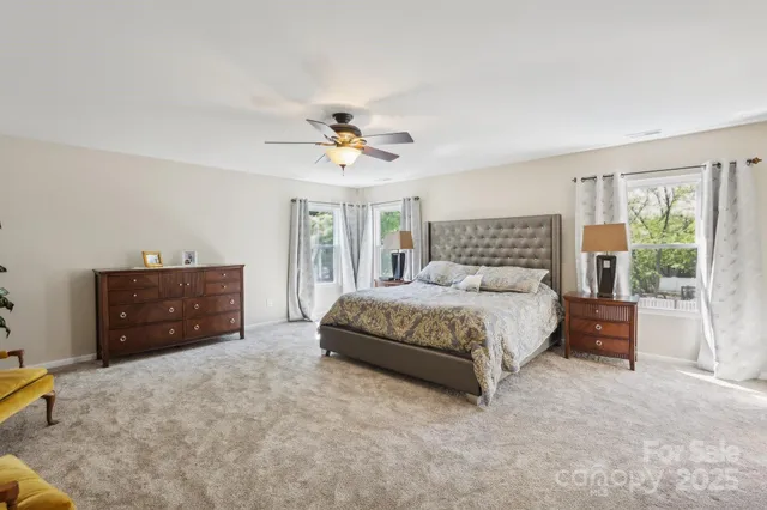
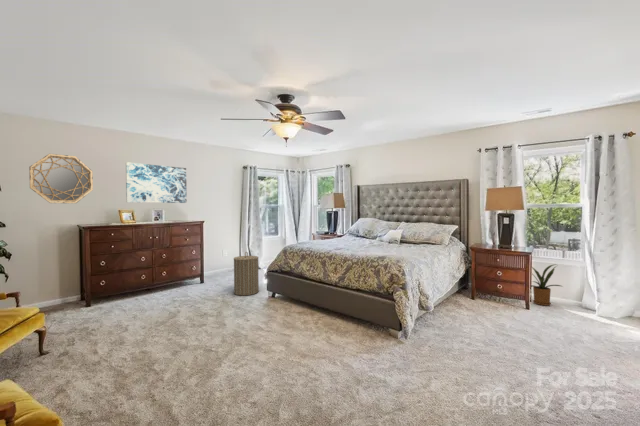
+ wall art [125,161,188,204]
+ house plant [530,263,564,307]
+ laundry hamper [233,251,260,297]
+ home mirror [28,153,94,204]
